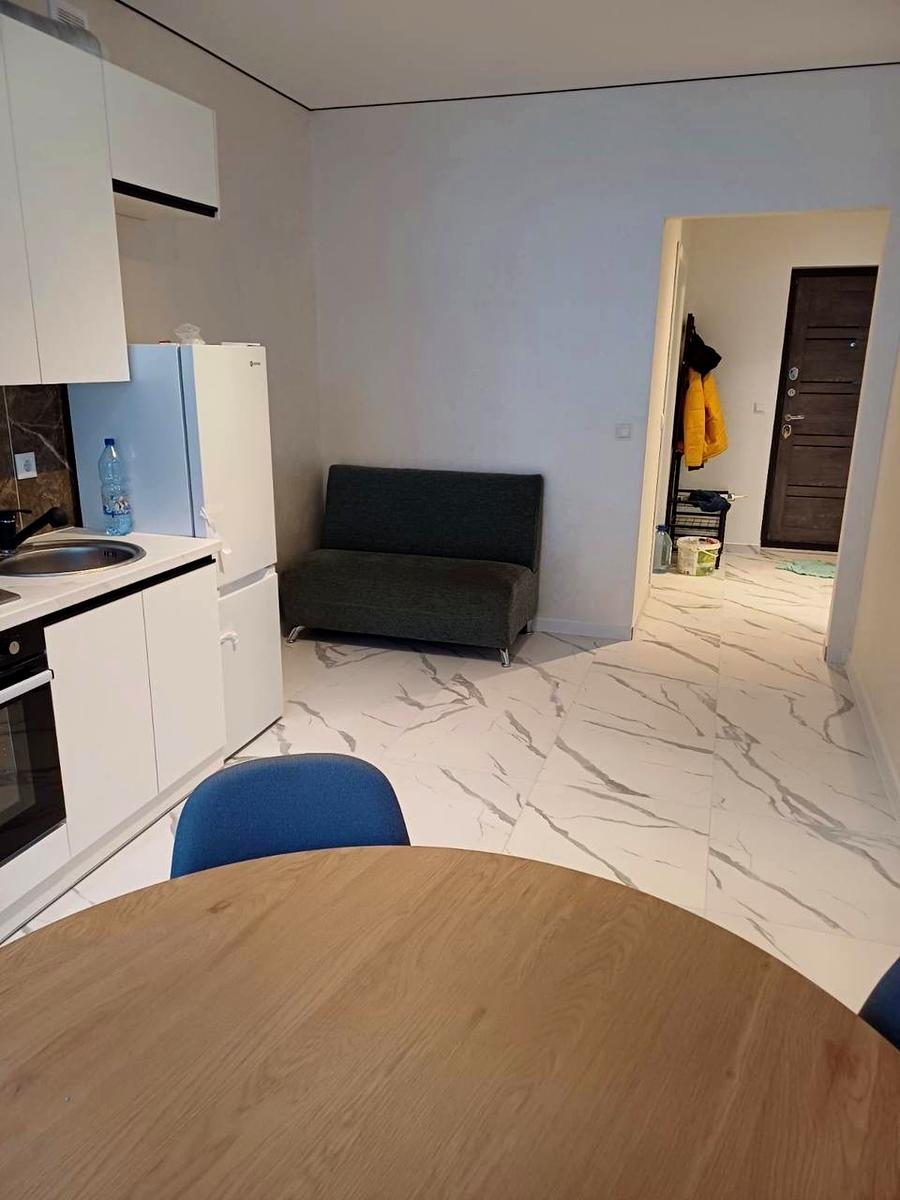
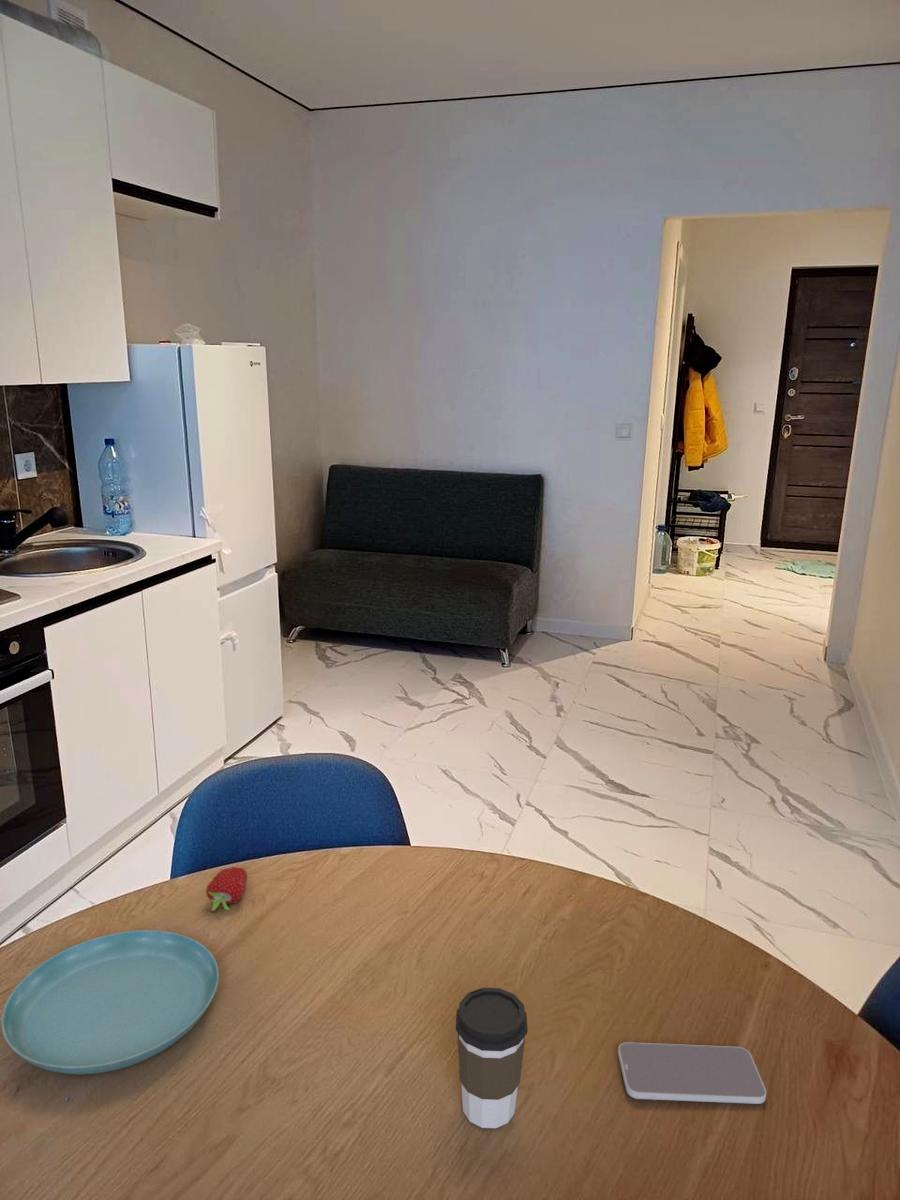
+ smartphone [617,1041,767,1105]
+ saucer [0,929,220,1075]
+ fruit [205,866,248,912]
+ coffee cup [455,987,529,1129]
